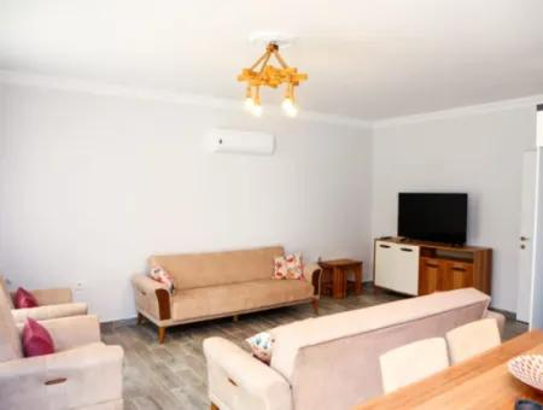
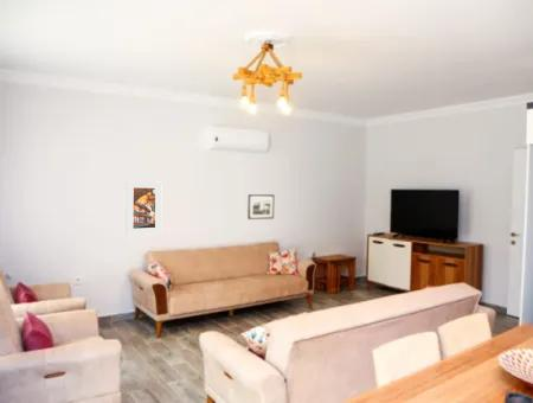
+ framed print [126,180,163,236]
+ picture frame [246,193,275,220]
